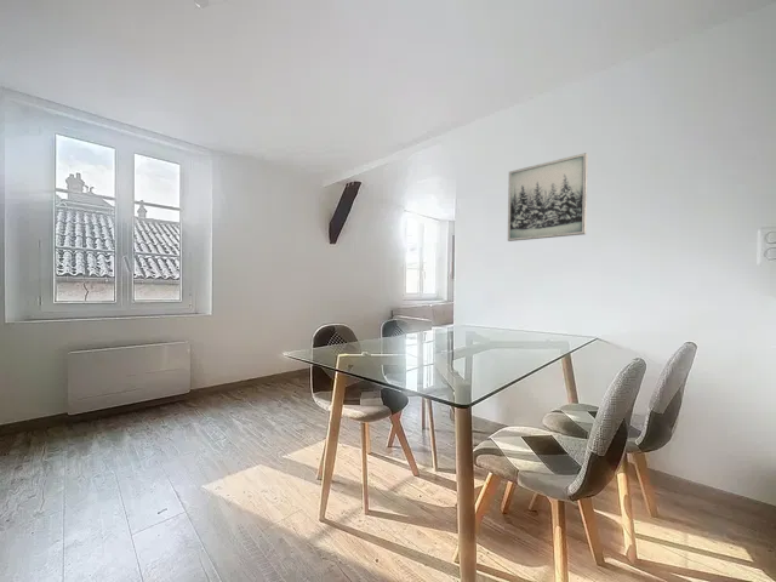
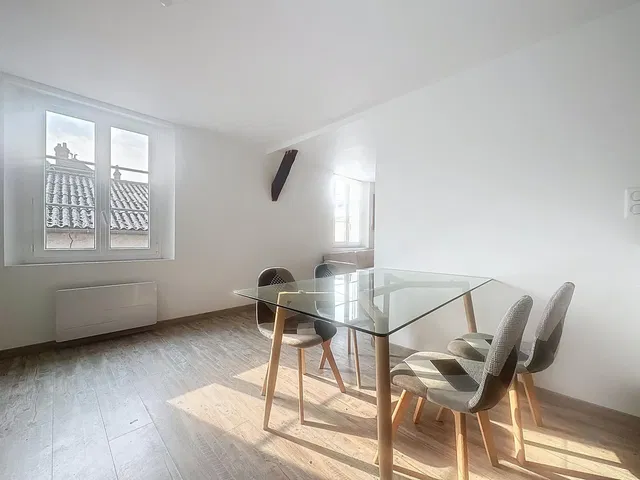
- wall art [507,152,589,242]
